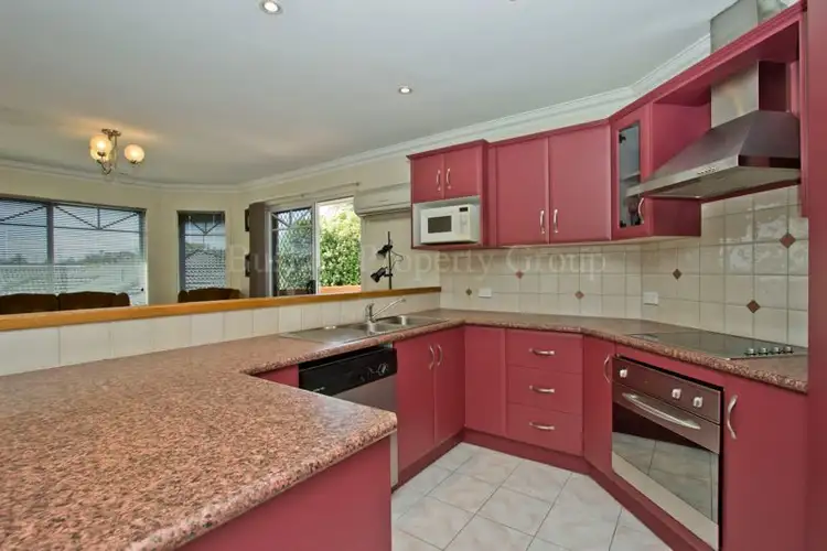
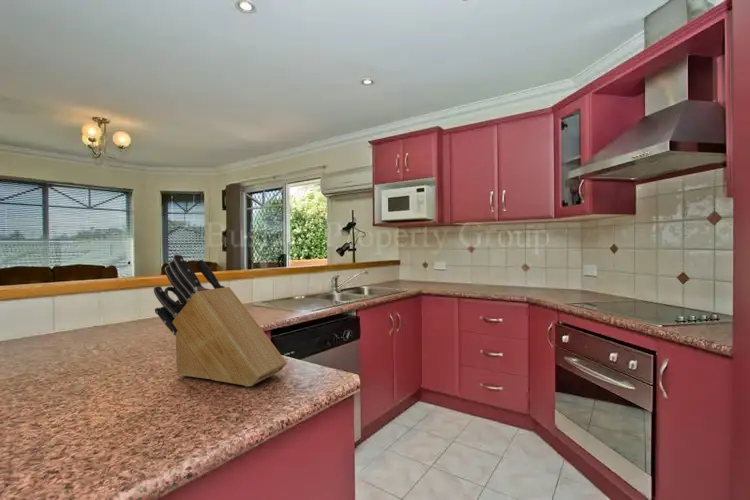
+ knife block [153,253,288,388]
